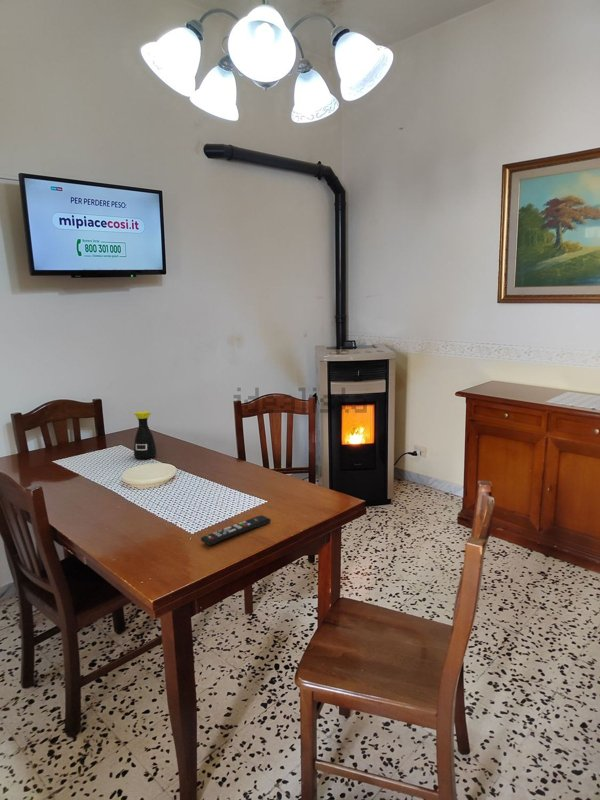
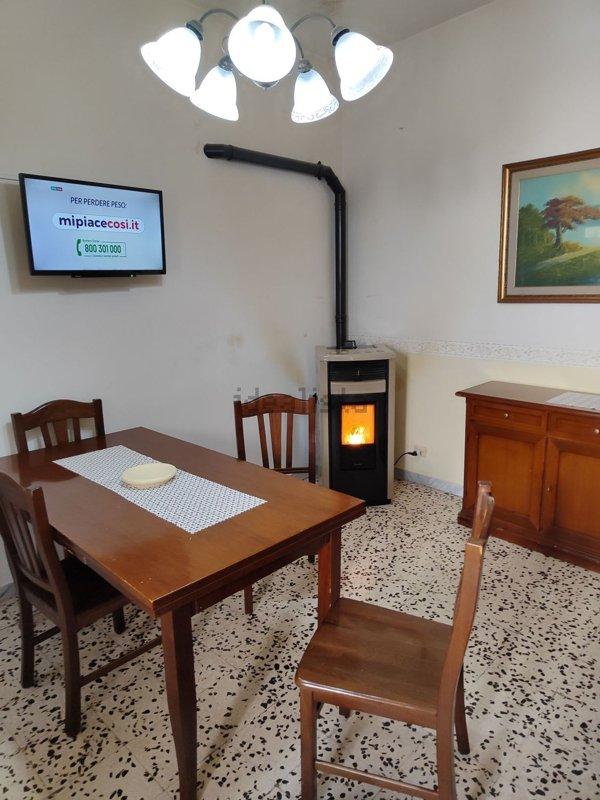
- bottle [133,410,157,460]
- remote control [200,514,272,546]
